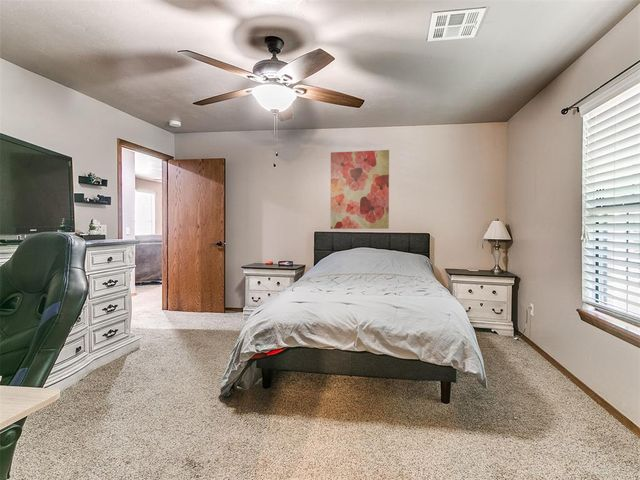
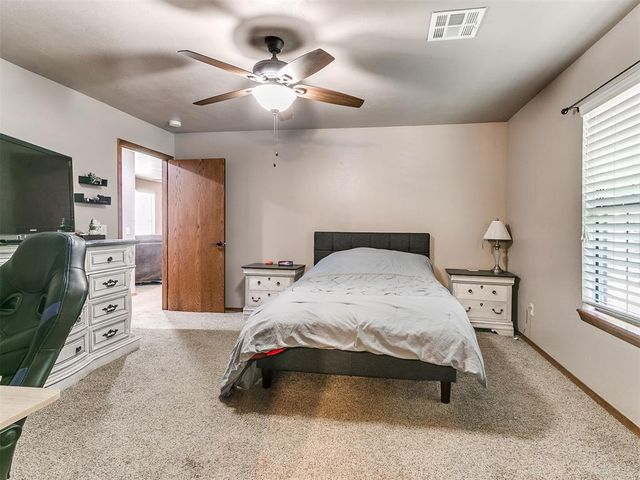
- wall art [330,149,390,230]
